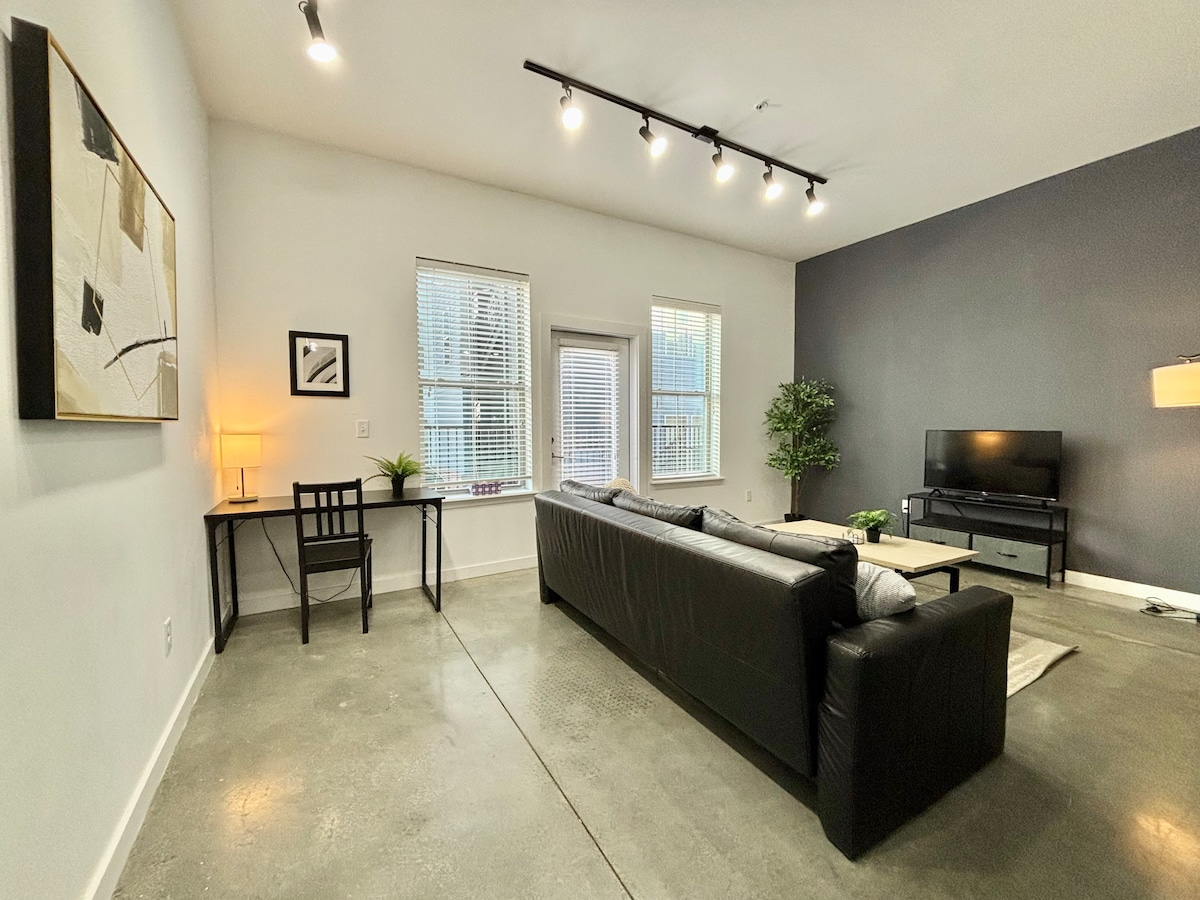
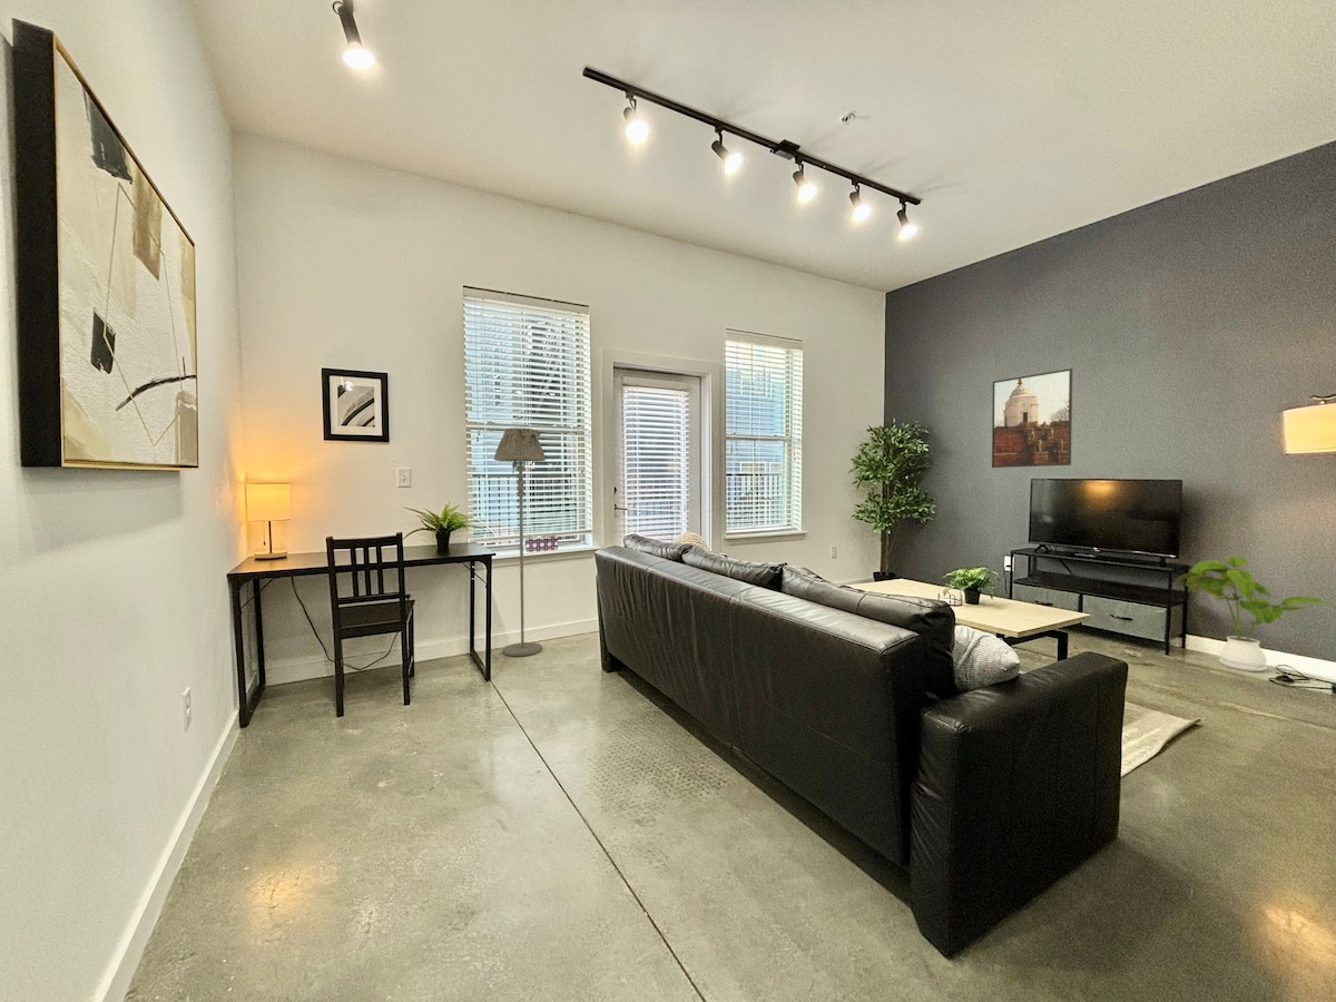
+ house plant [1176,556,1336,672]
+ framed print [991,367,1073,469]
+ floor lamp [493,426,547,657]
